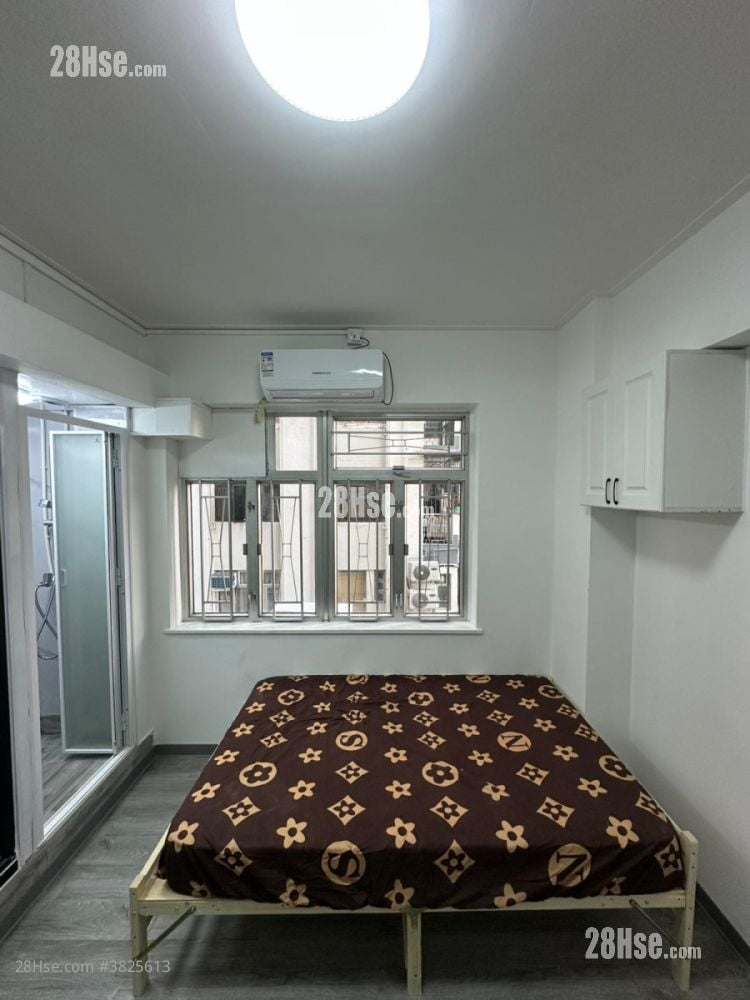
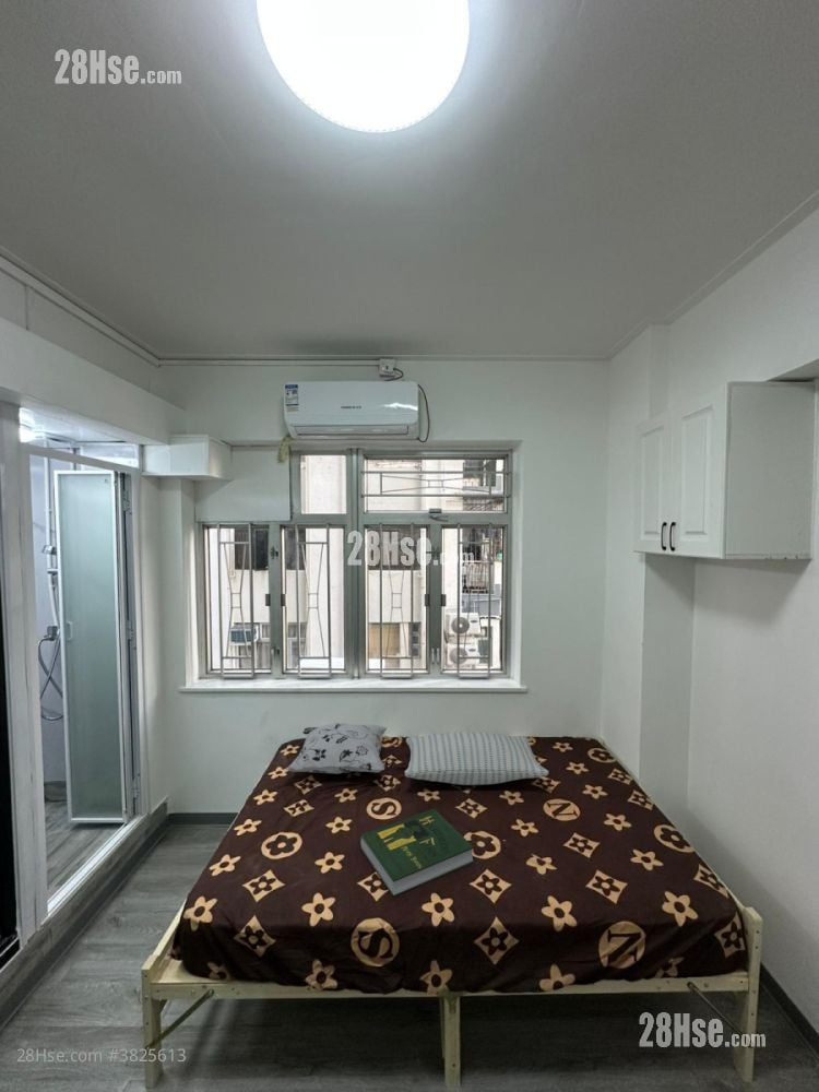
+ book [358,808,475,899]
+ pillow [403,731,549,786]
+ decorative pillow [285,722,389,774]
